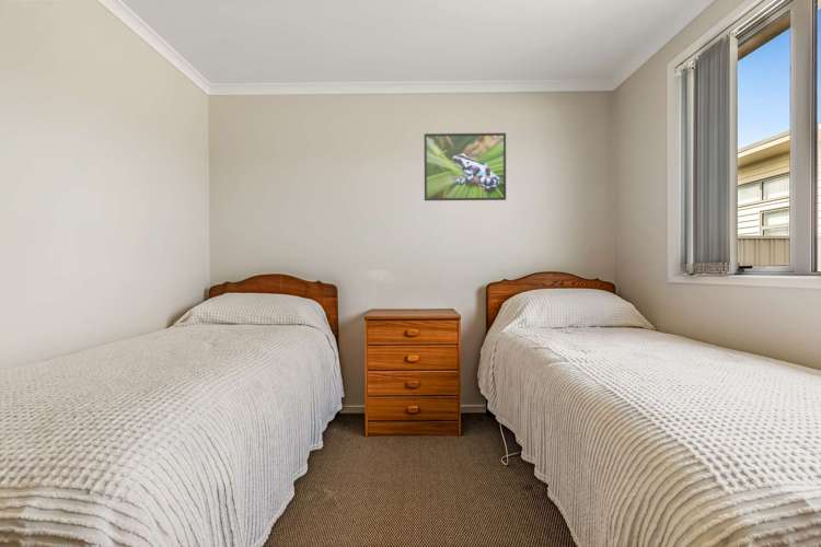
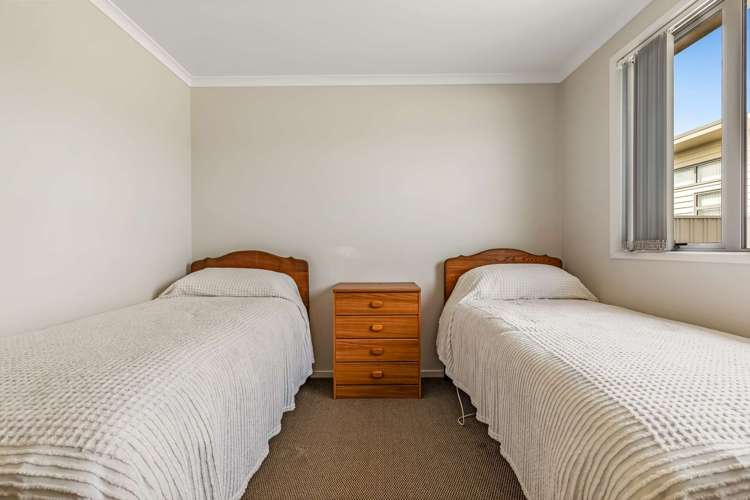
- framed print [424,131,507,201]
